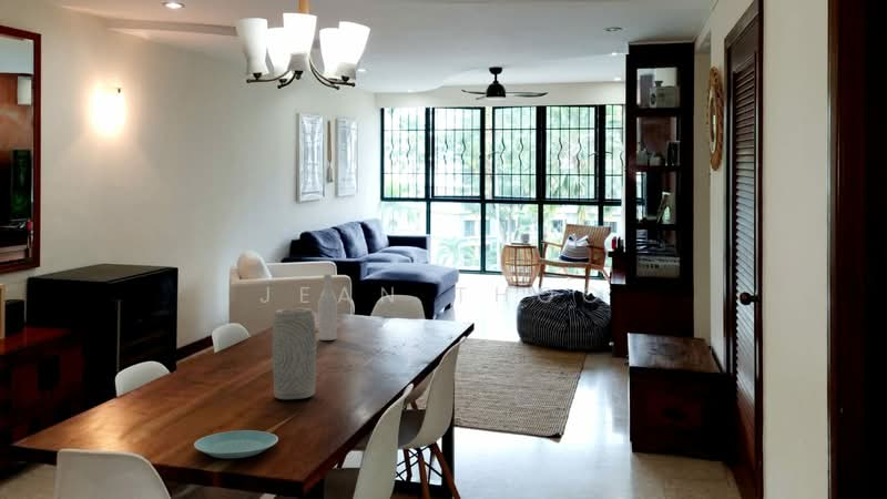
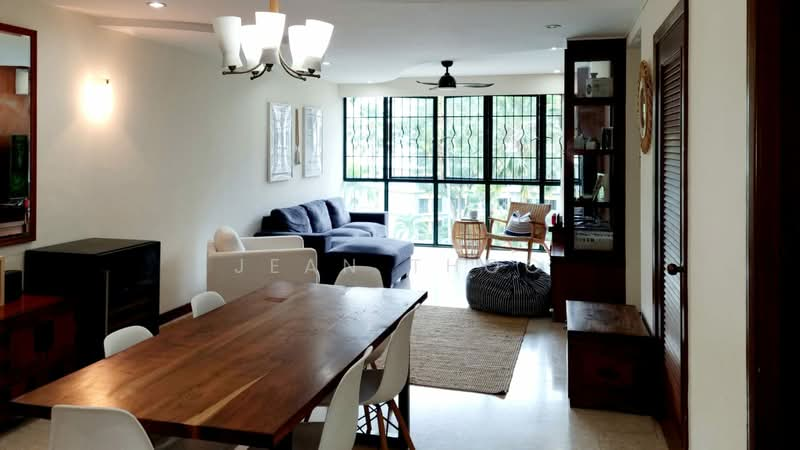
- vase [272,307,317,400]
- plate [193,429,279,459]
- wine bottle [317,273,338,342]
